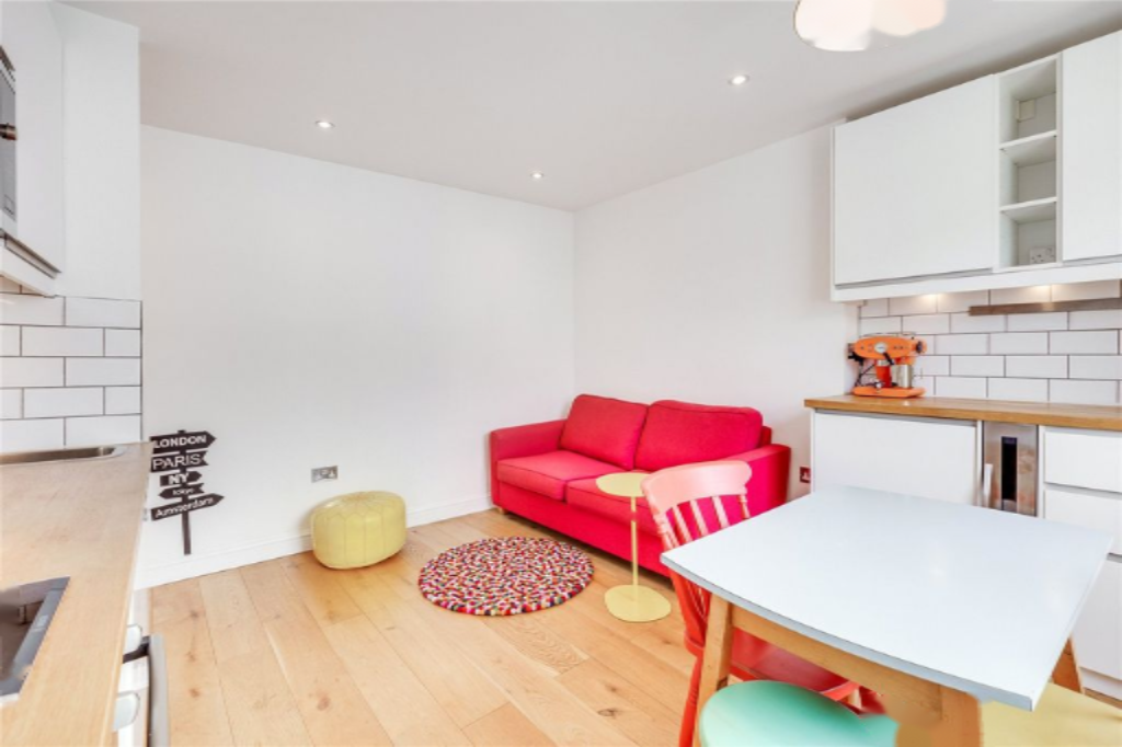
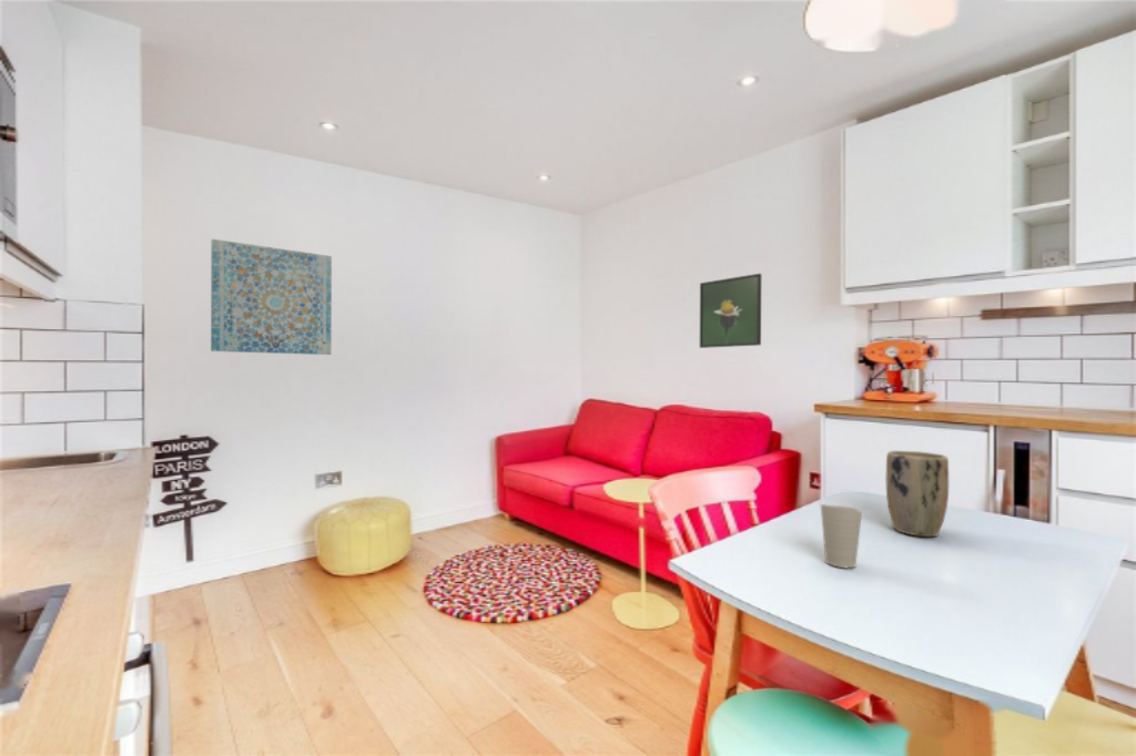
+ cup [820,503,863,569]
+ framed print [699,273,762,349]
+ plant pot [884,450,950,538]
+ wall art [210,238,333,356]
